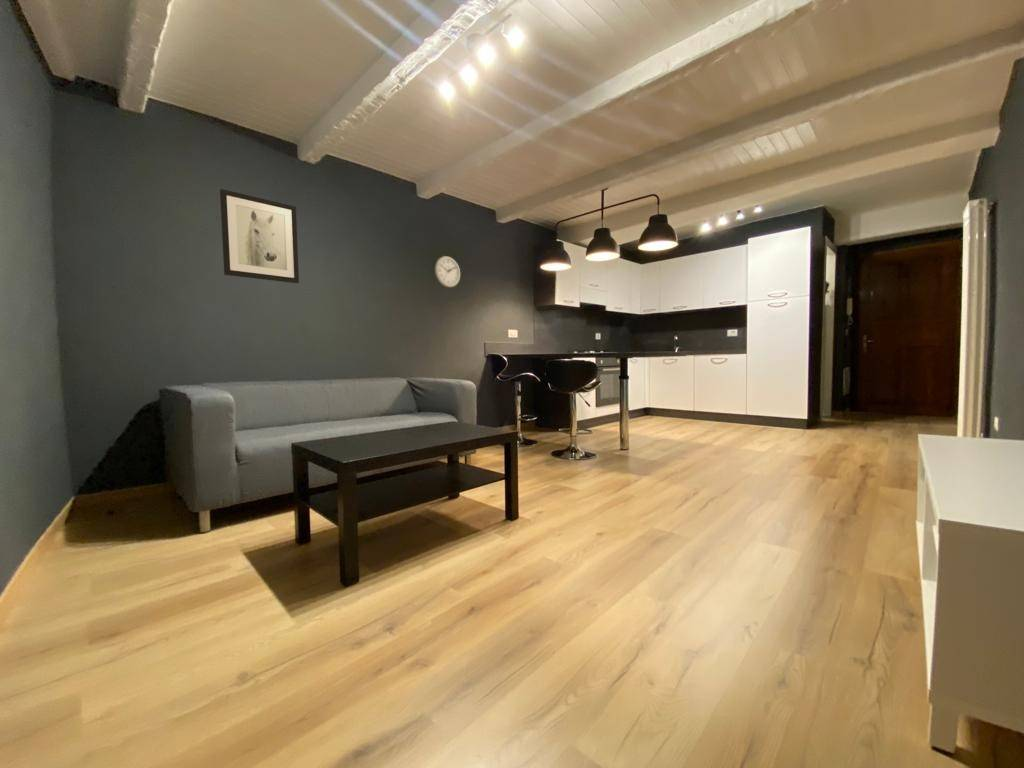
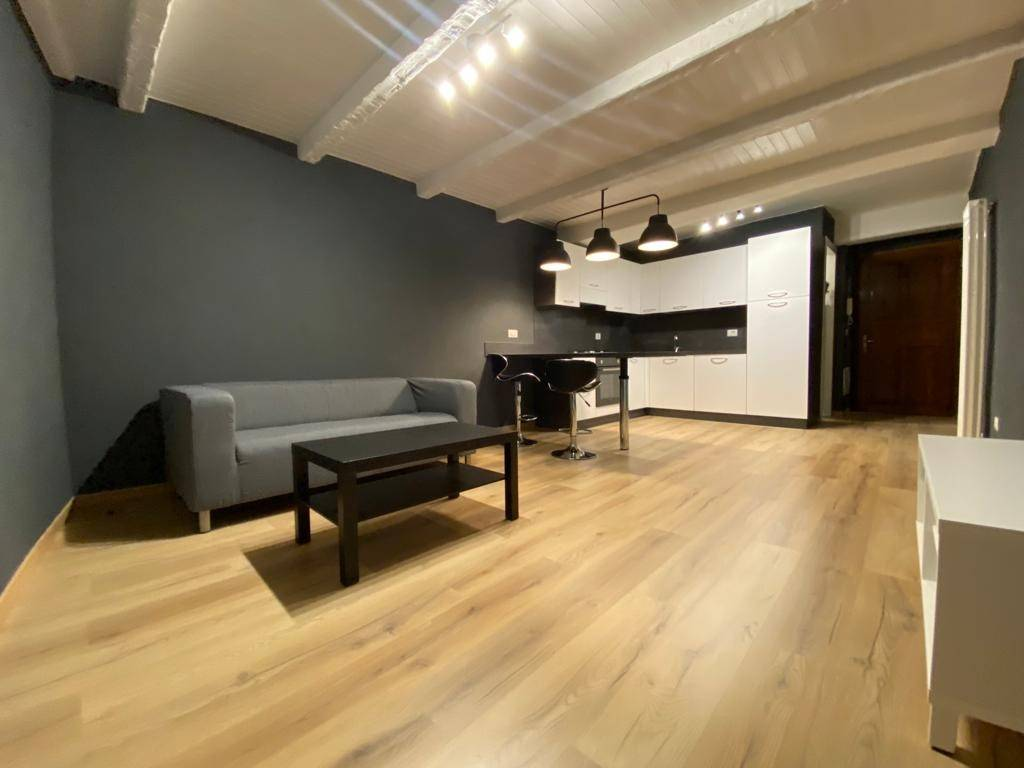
- wall art [219,188,300,284]
- wall clock [434,255,461,288]
